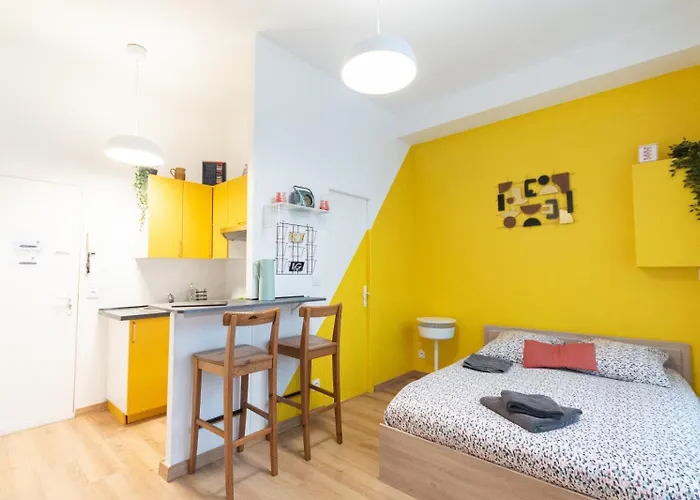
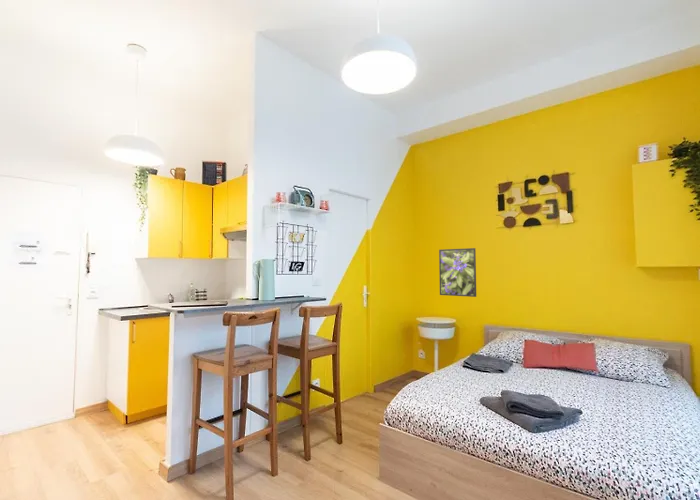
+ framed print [438,247,477,298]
